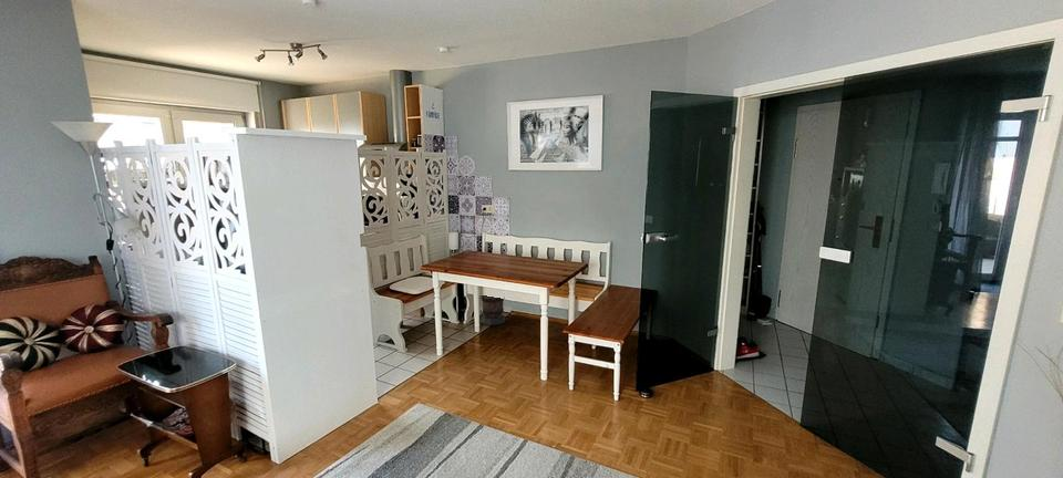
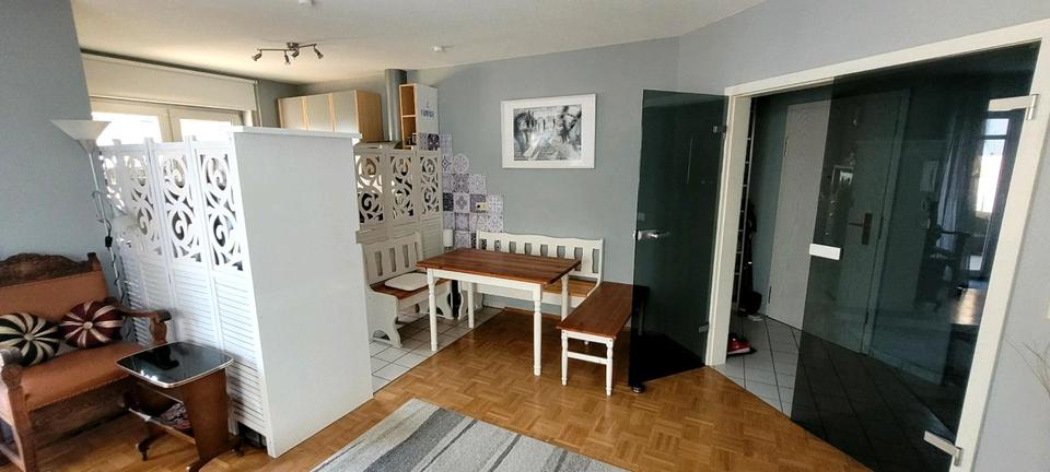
- wooden barrel [479,294,506,326]
